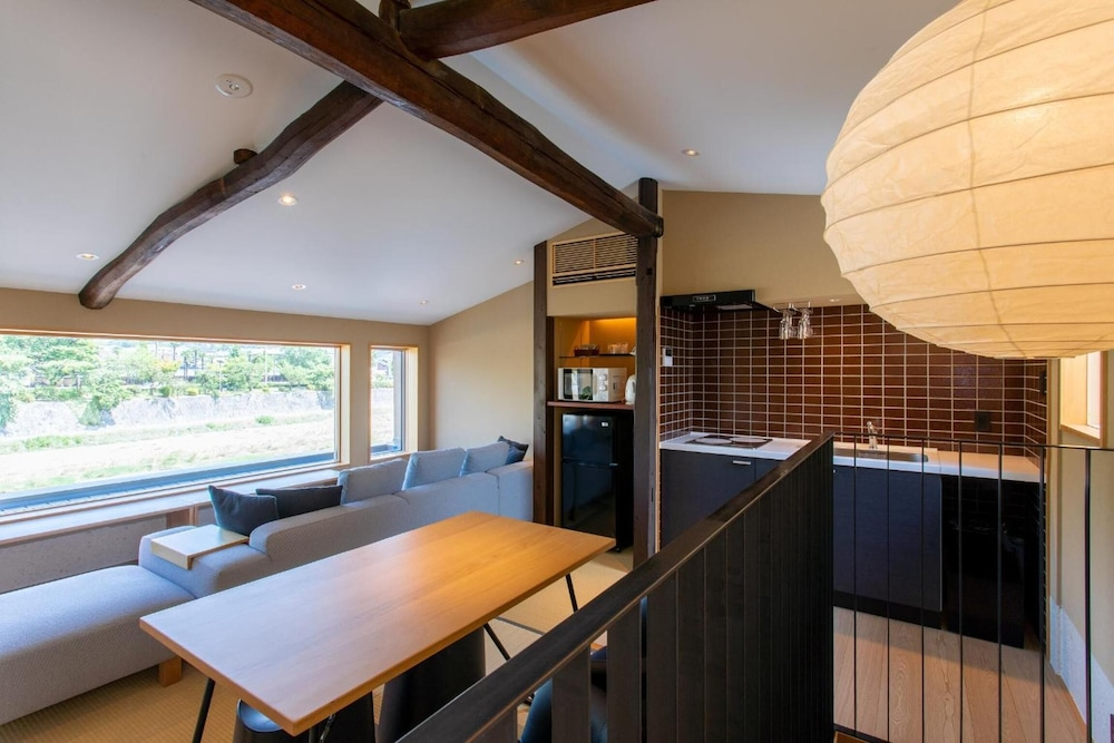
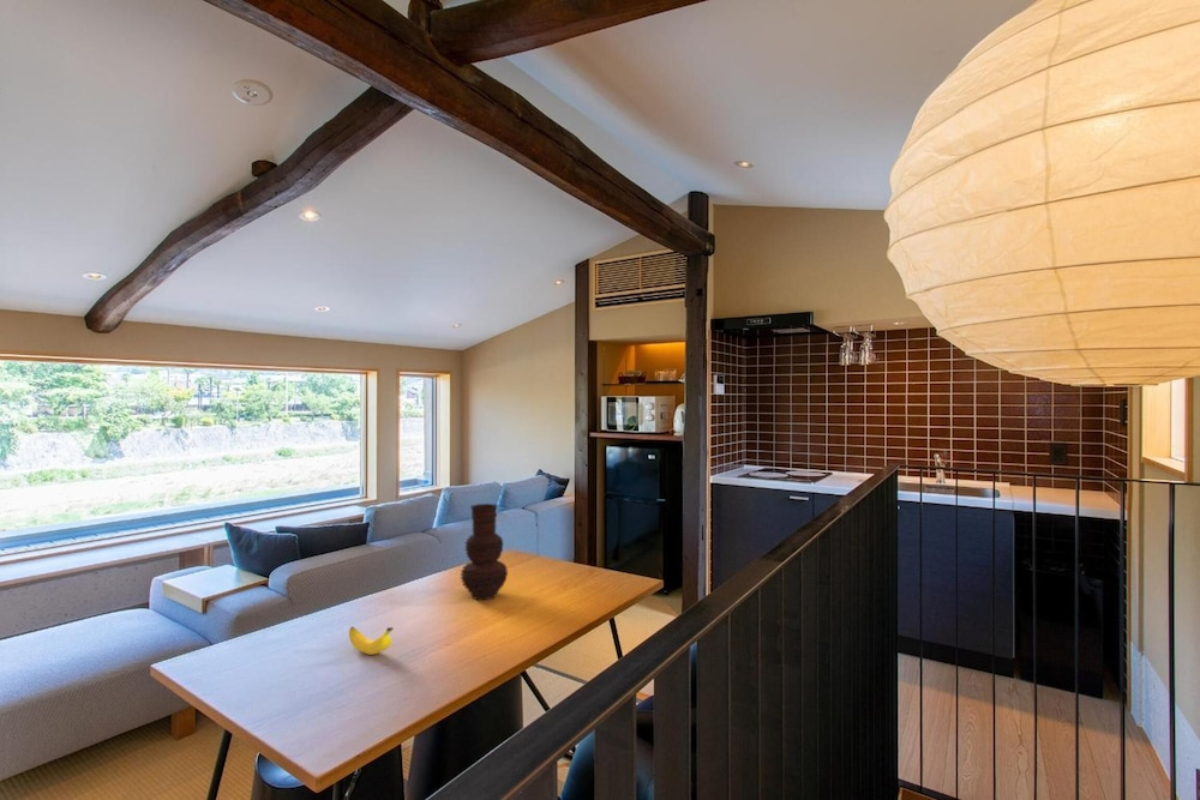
+ banana [348,625,395,656]
+ vase [460,503,509,601]
